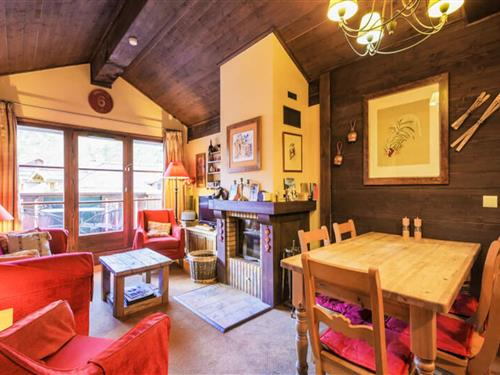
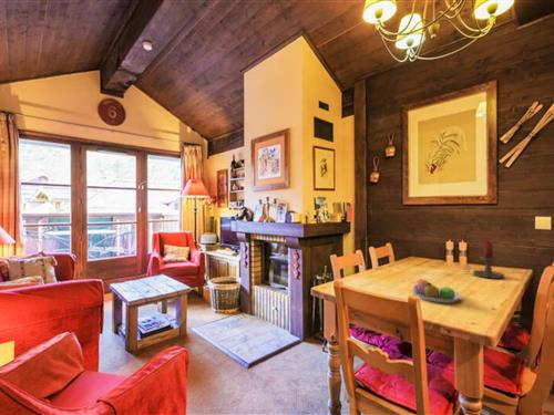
+ candle holder [463,239,505,280]
+ fruit bowl [412,278,463,304]
